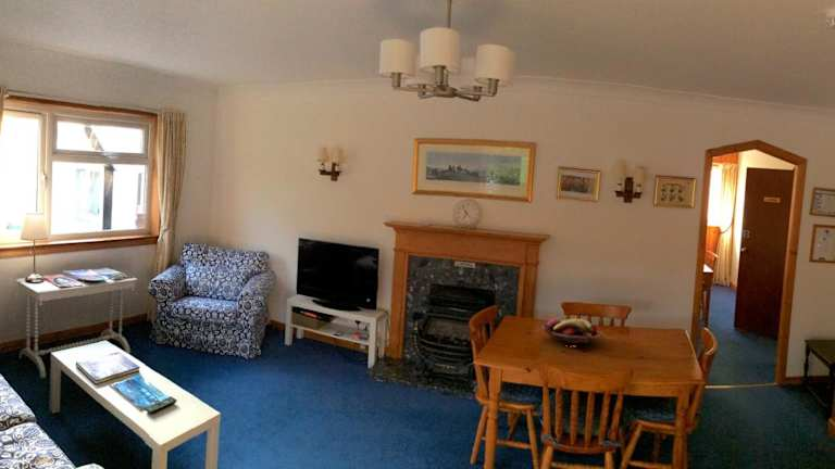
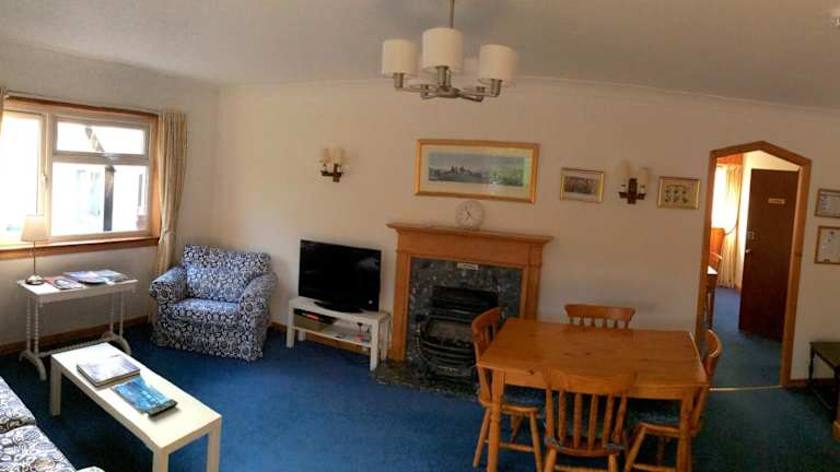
- fruit basket [540,317,603,344]
